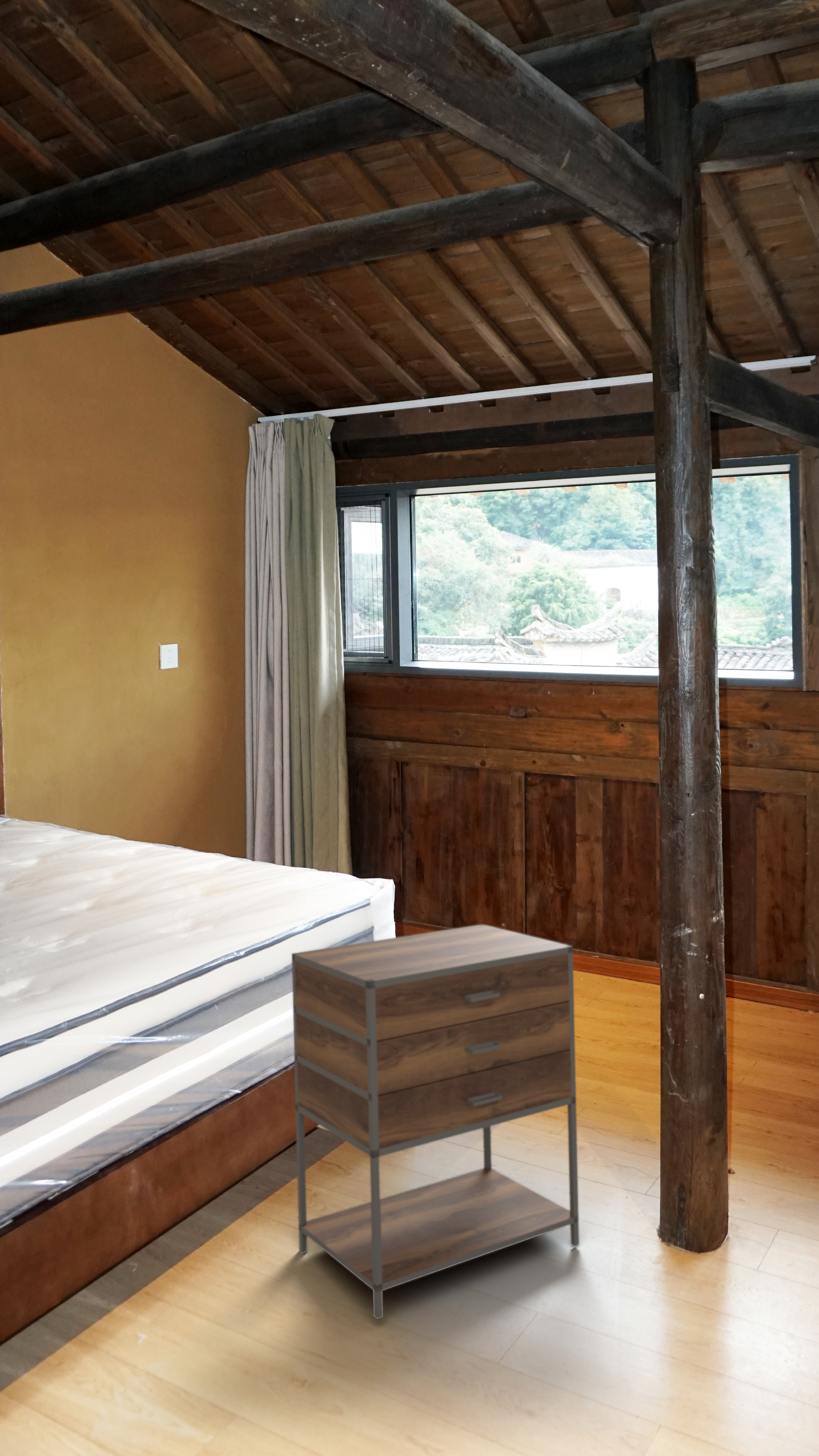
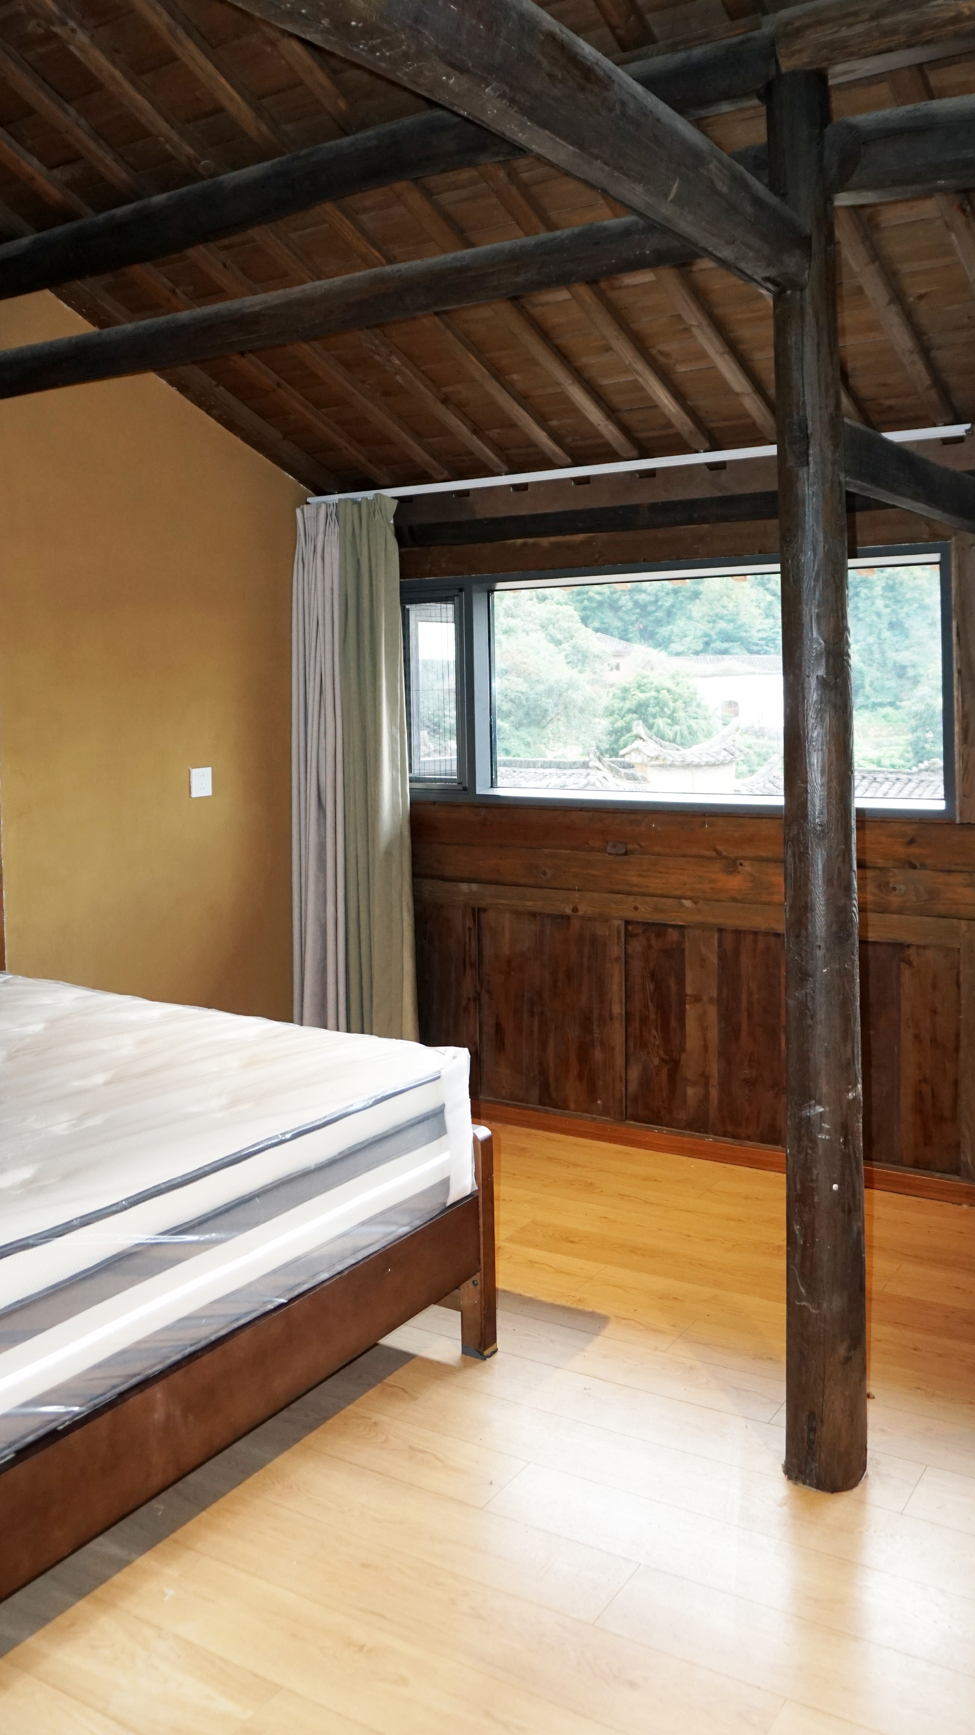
- nightstand [291,924,580,1320]
